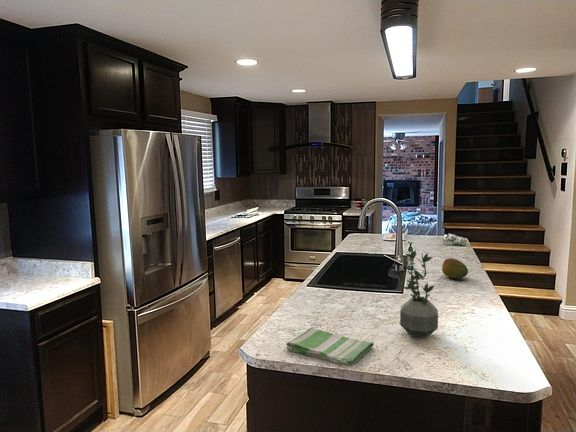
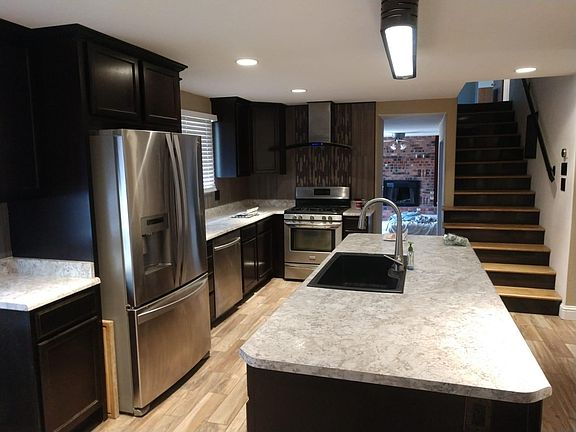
- fruit [441,257,469,280]
- dish towel [285,326,375,367]
- potted plant [399,249,439,339]
